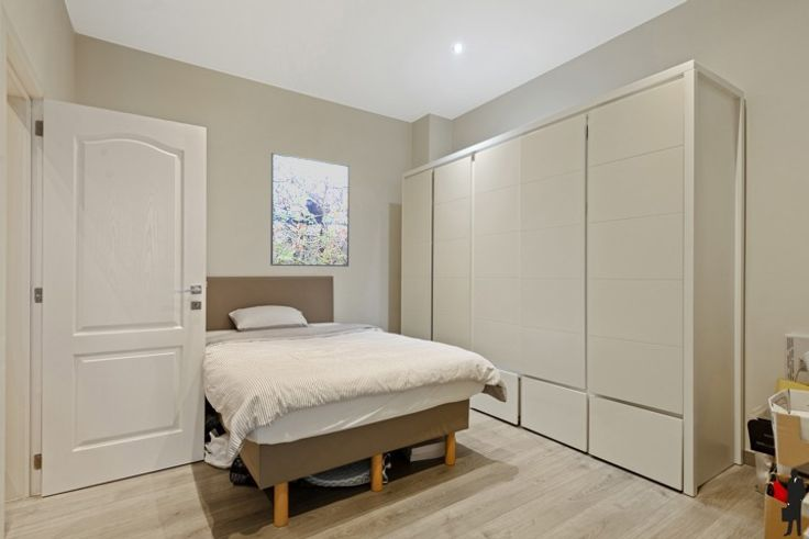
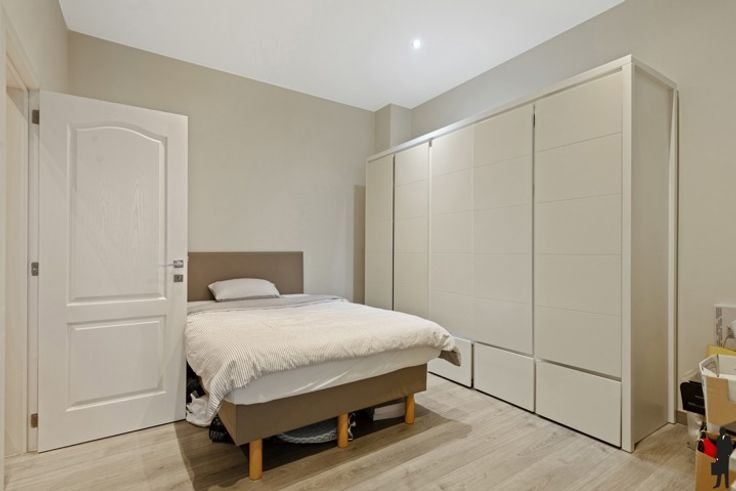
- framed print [269,151,351,268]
